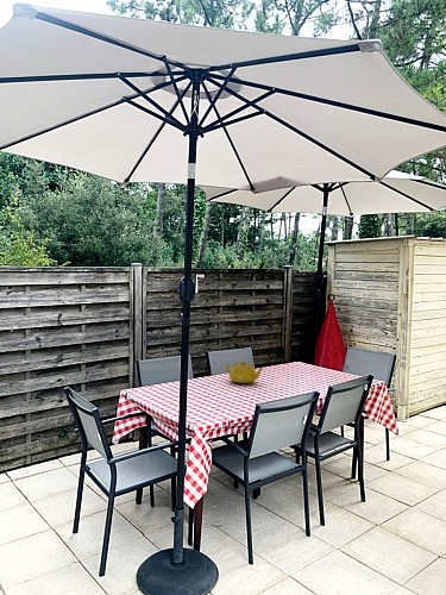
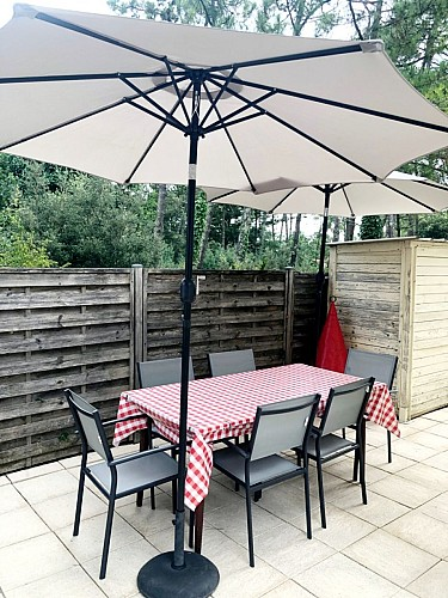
- teapot [225,359,265,386]
